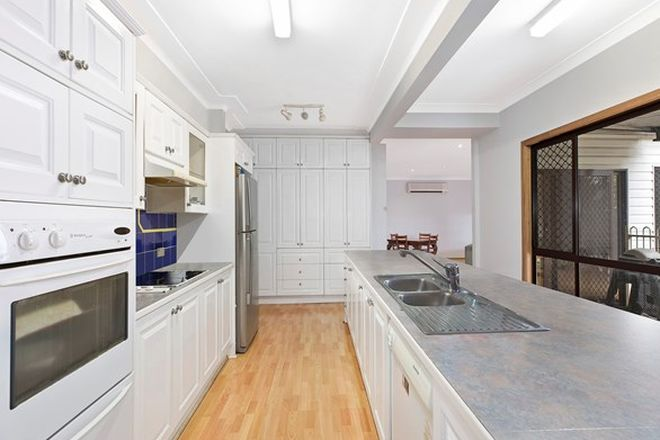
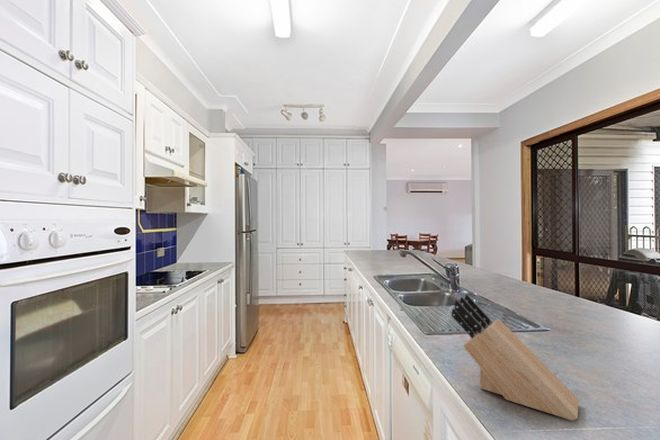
+ knife block [450,293,580,421]
